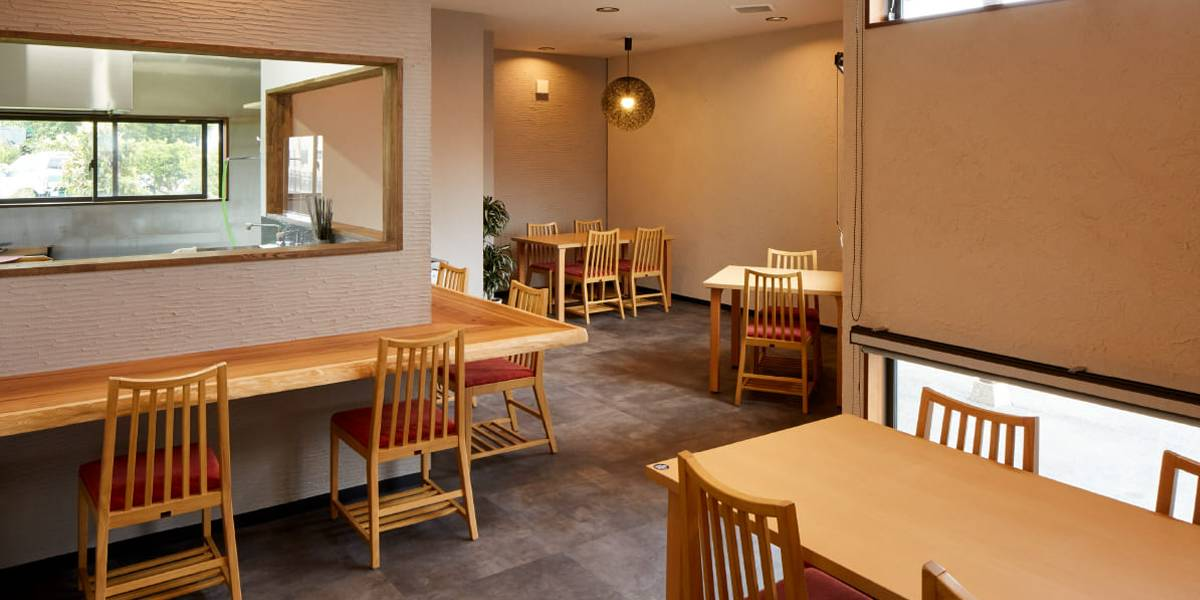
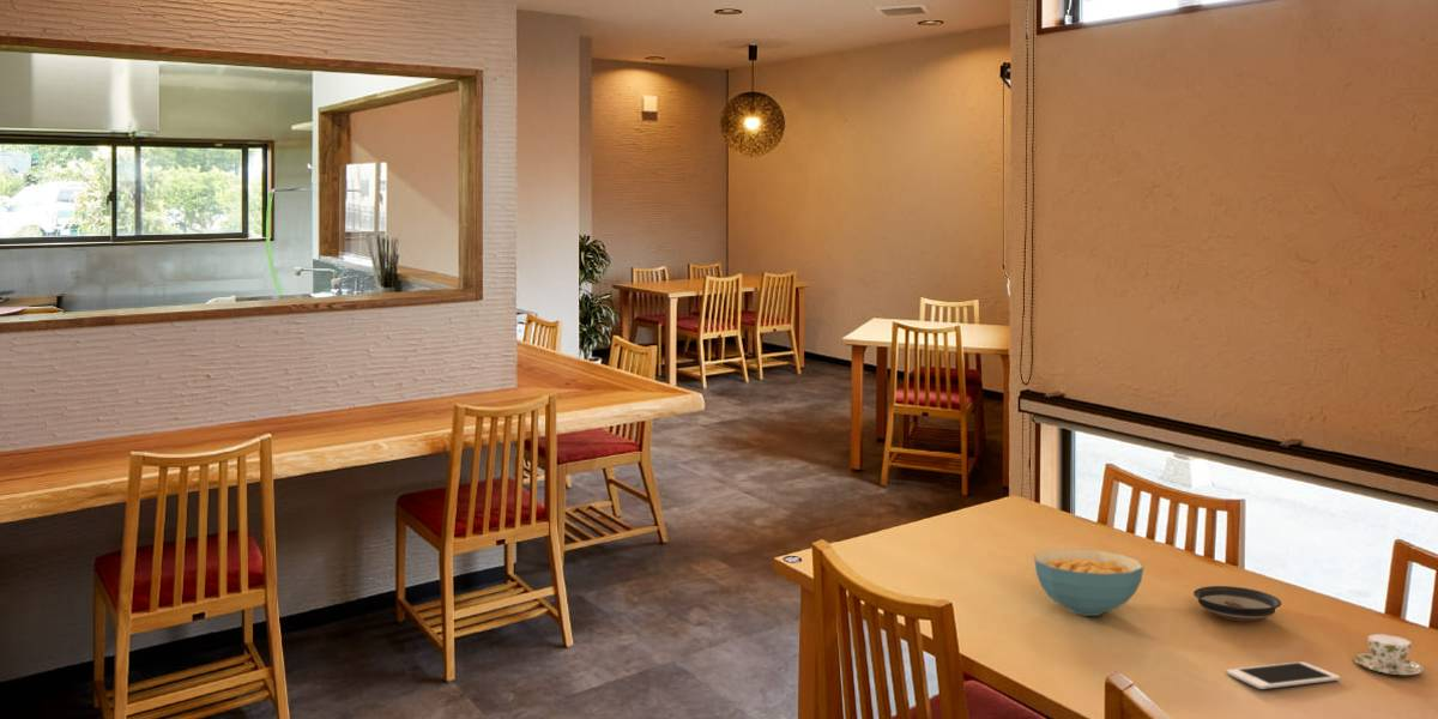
+ cereal bowl [1033,548,1144,617]
+ cell phone [1226,660,1341,690]
+ saucer [1192,585,1282,622]
+ teacup [1353,633,1425,676]
